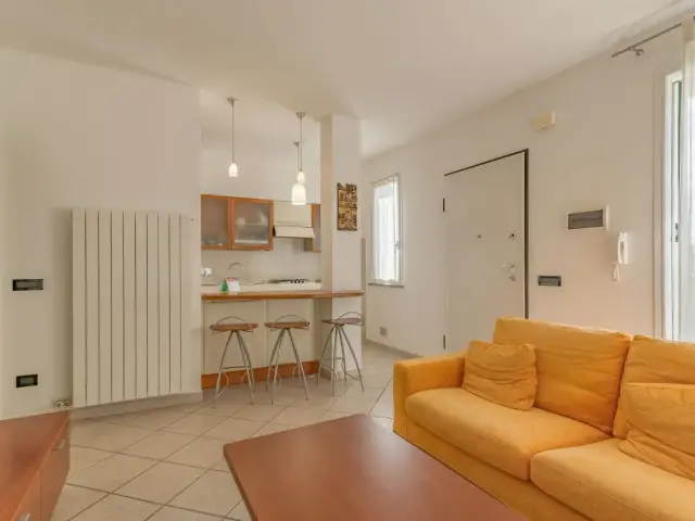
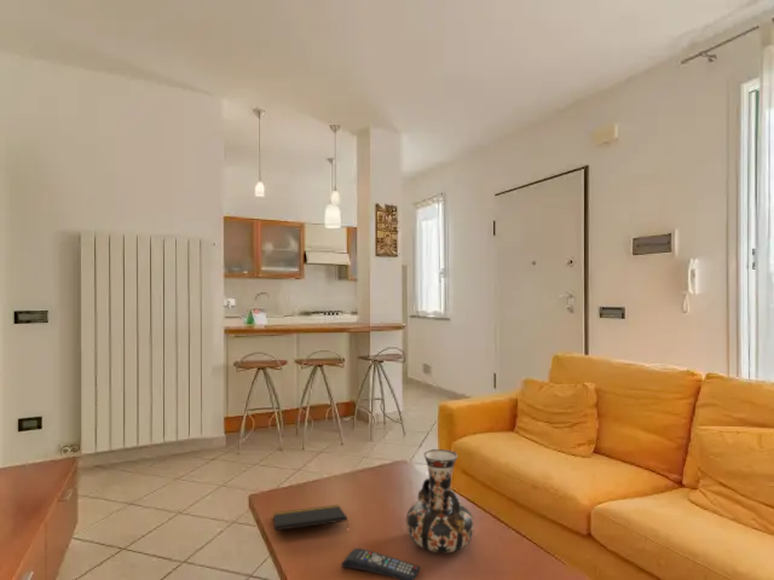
+ decorative vase [405,448,475,553]
+ notepad [272,504,350,532]
+ remote control [340,547,421,580]
